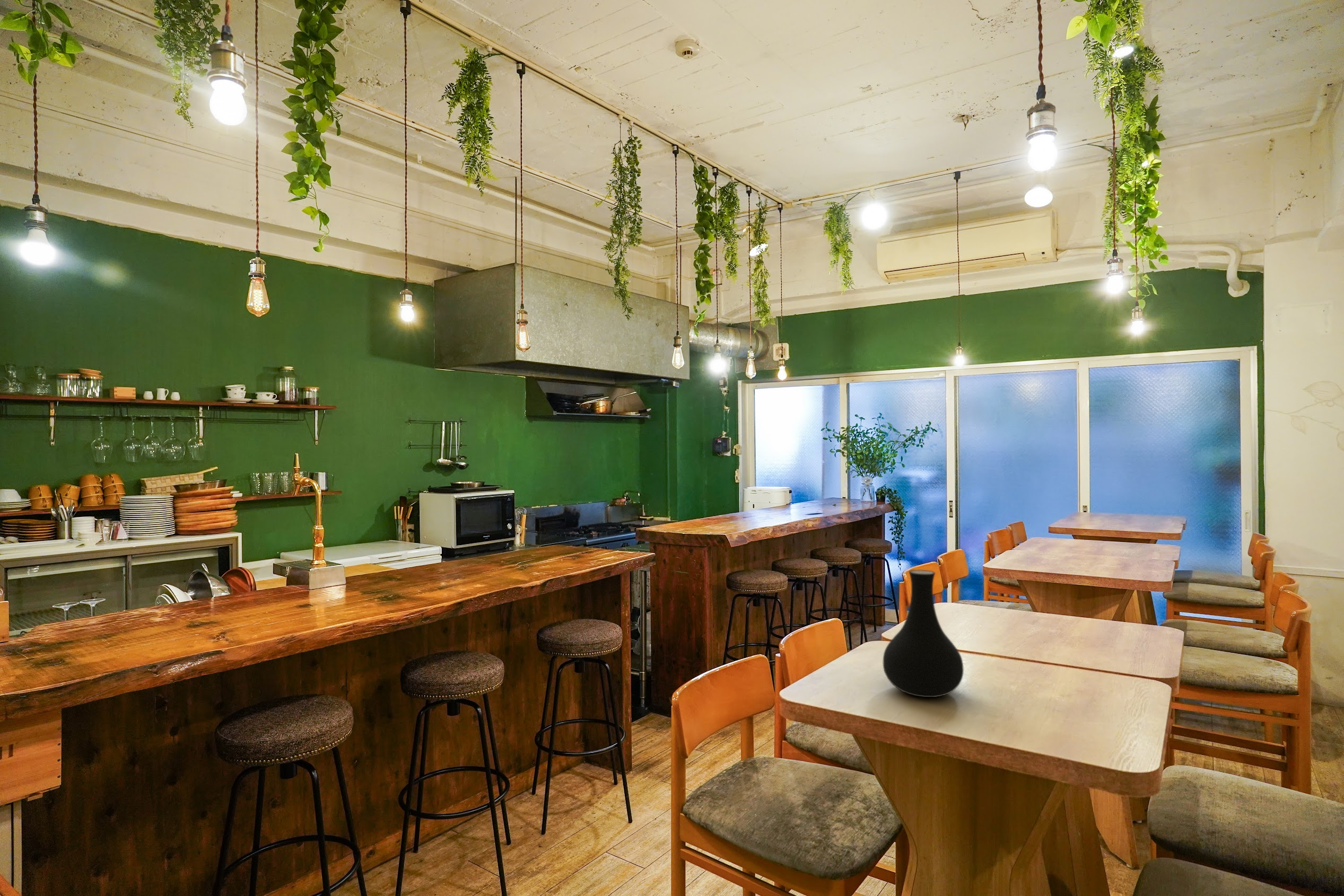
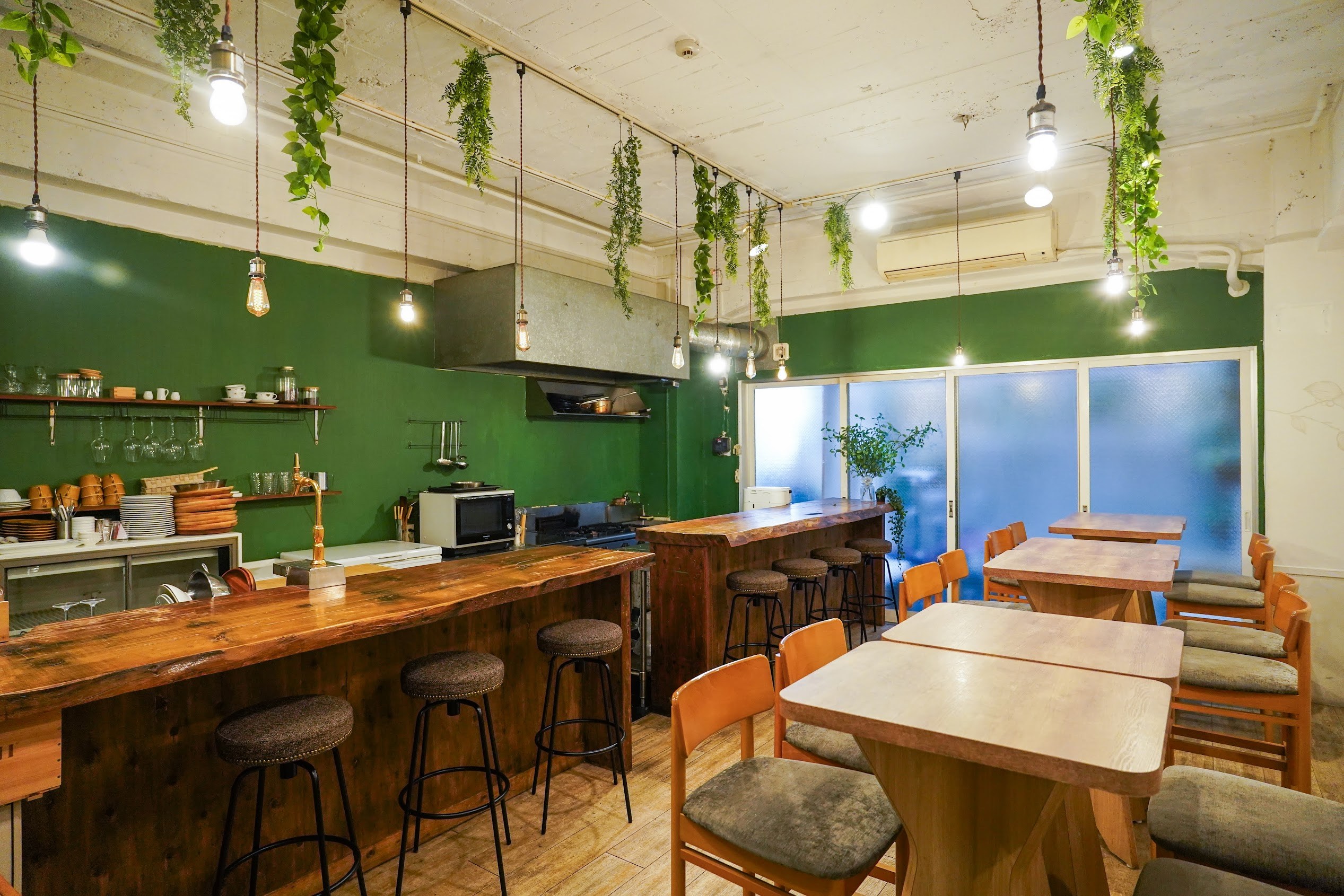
- vase [883,569,964,698]
